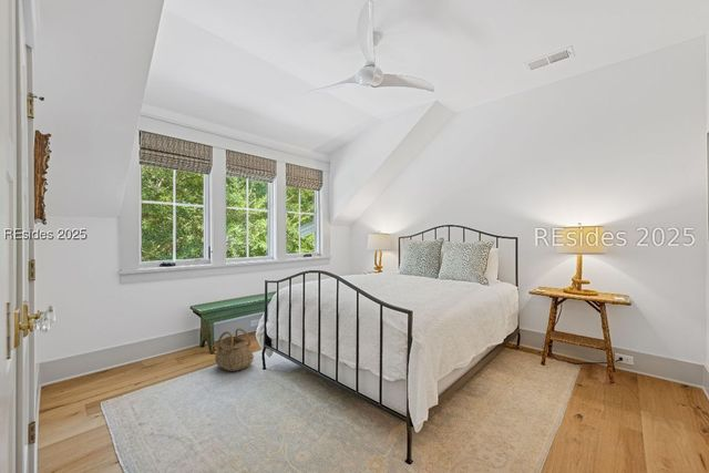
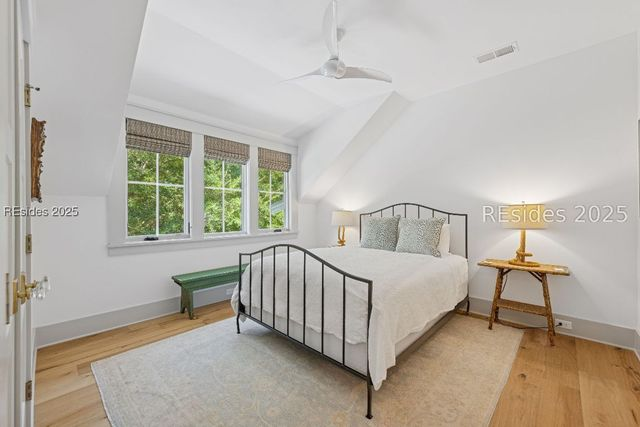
- basket [214,327,255,372]
